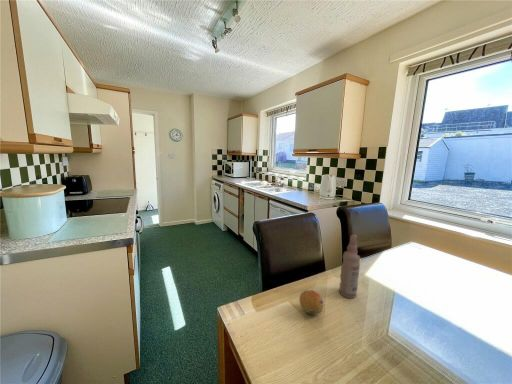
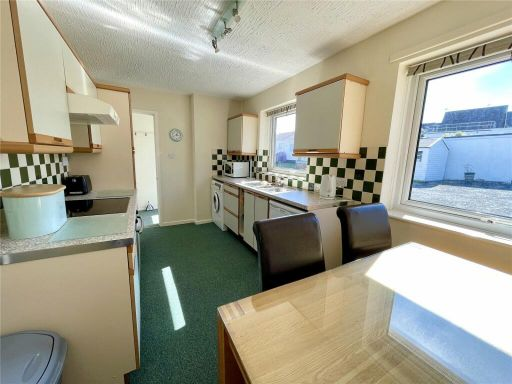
- bottle [338,234,361,299]
- fruit [299,289,325,316]
